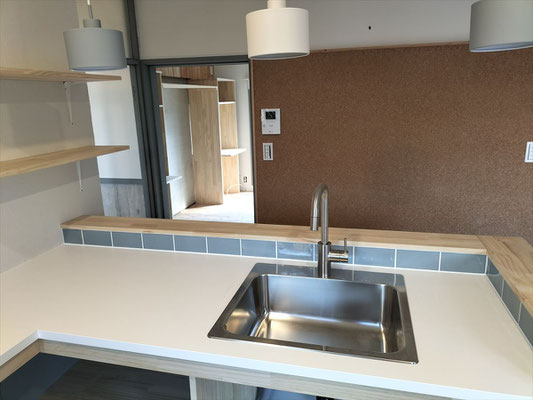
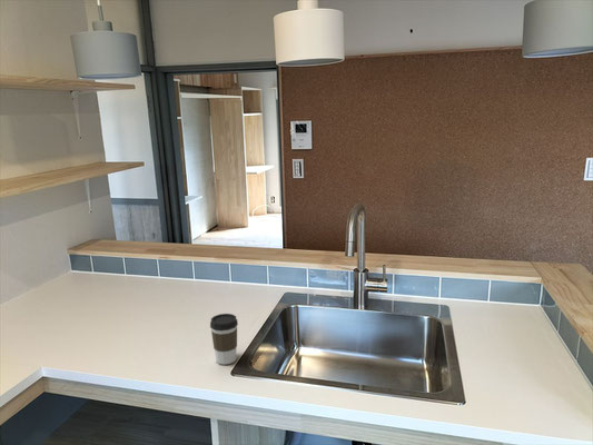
+ coffee cup [209,313,239,366]
